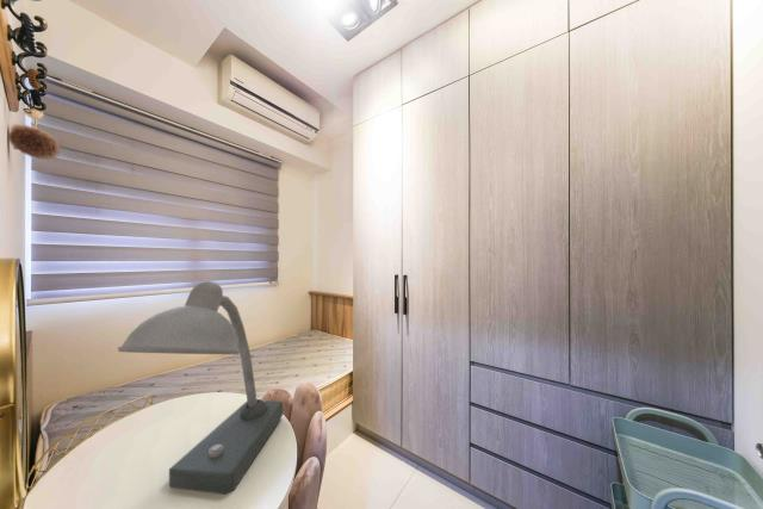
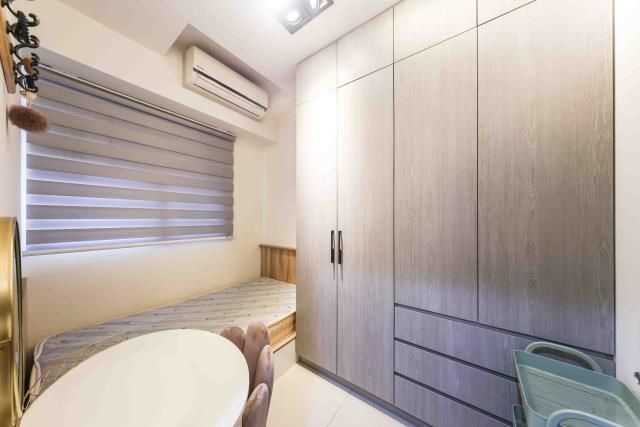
- desk lamp [117,280,284,495]
